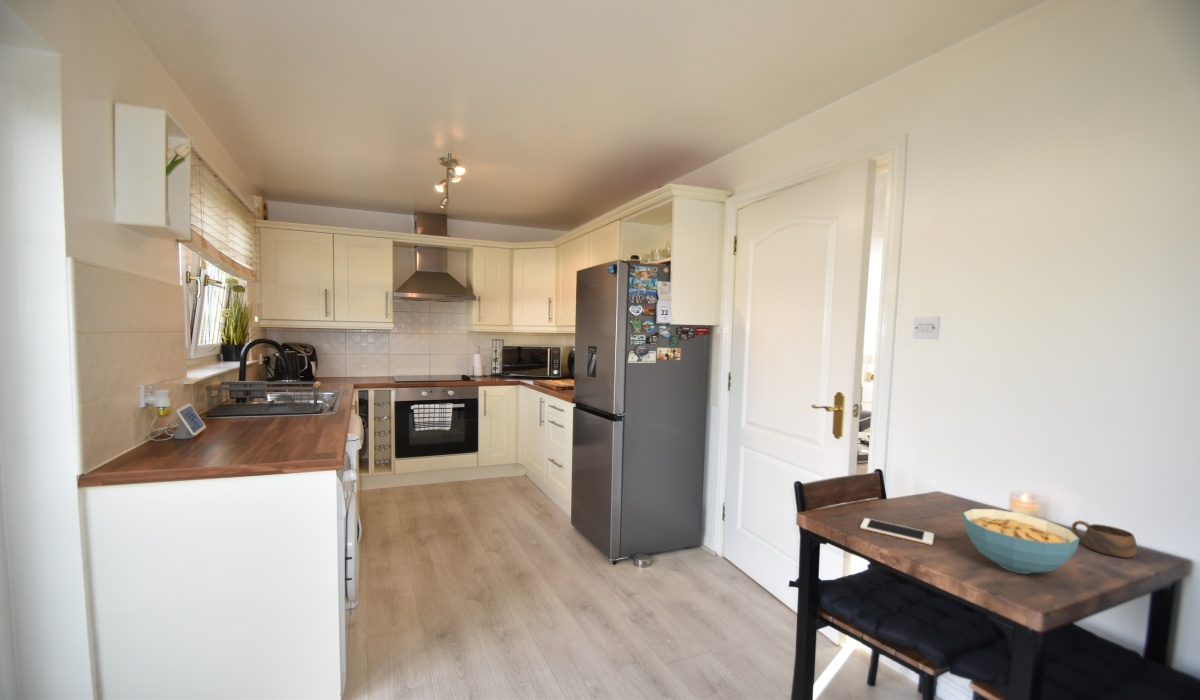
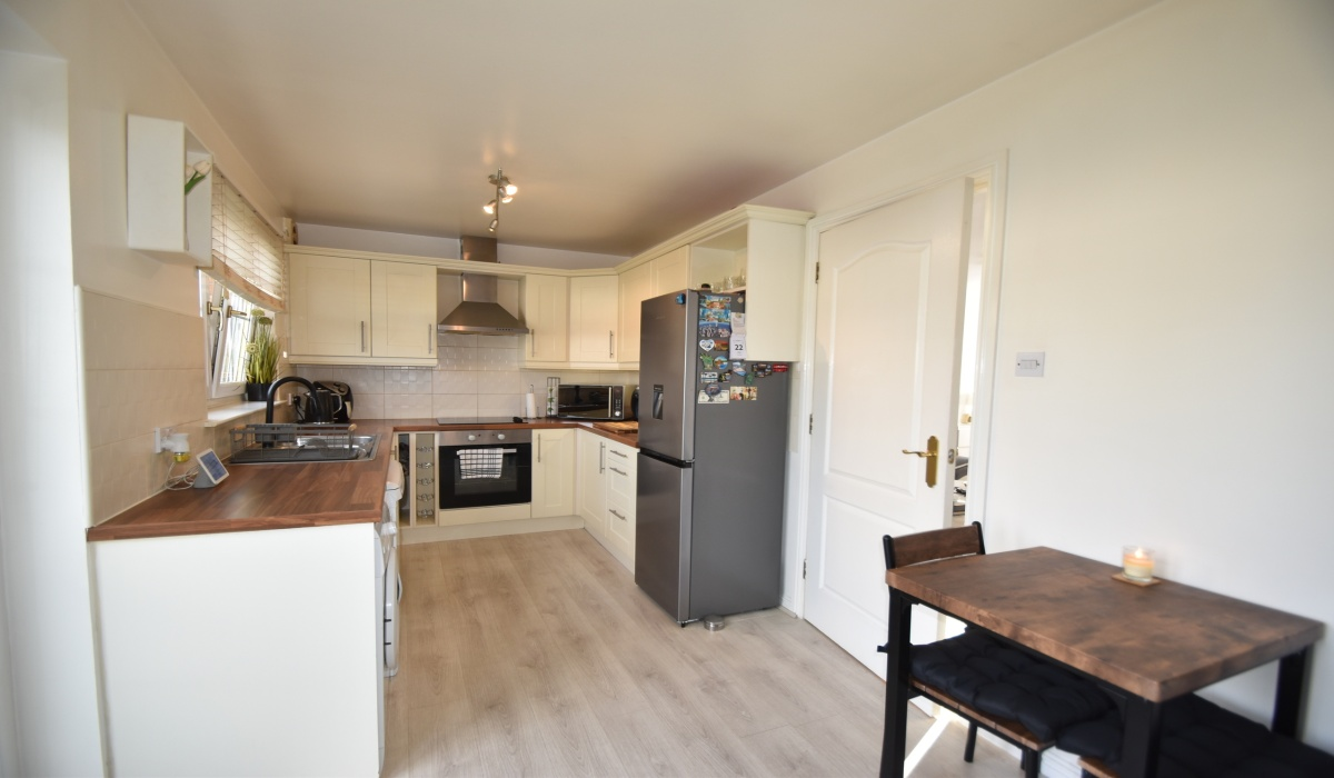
- cell phone [859,517,935,546]
- cereal bowl [962,508,1081,575]
- cup [1071,520,1138,559]
